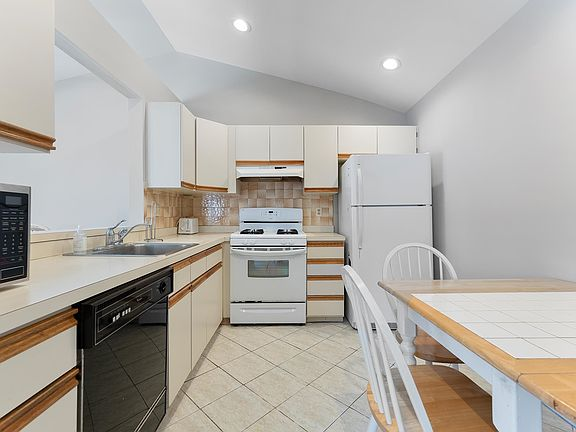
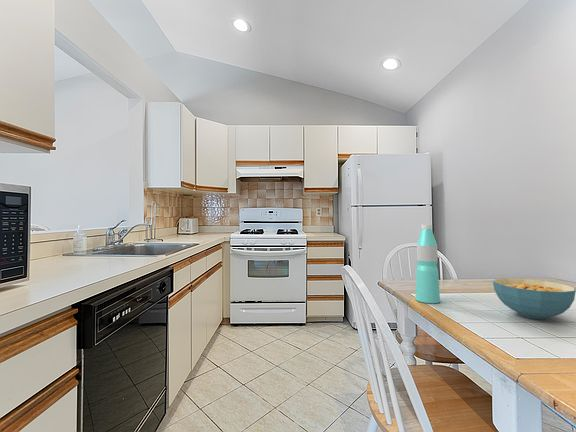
+ water bottle [414,224,441,304]
+ cereal bowl [492,277,576,320]
